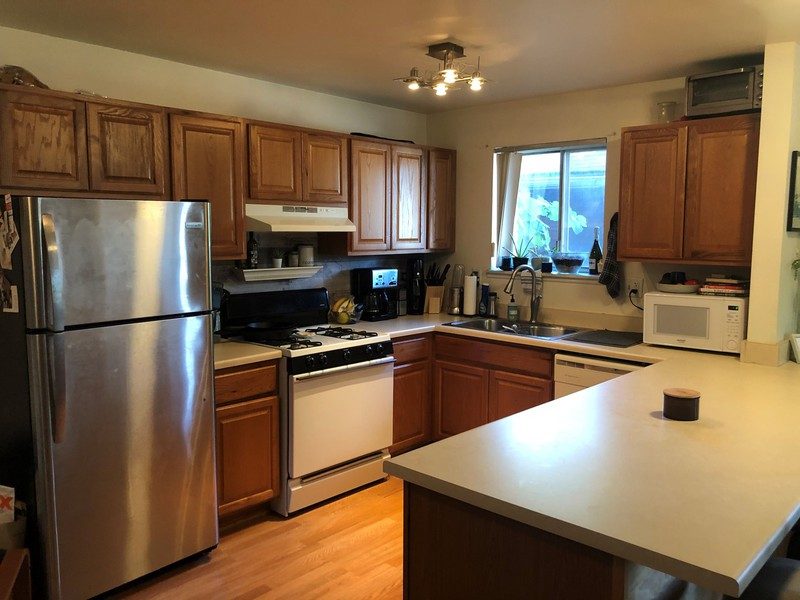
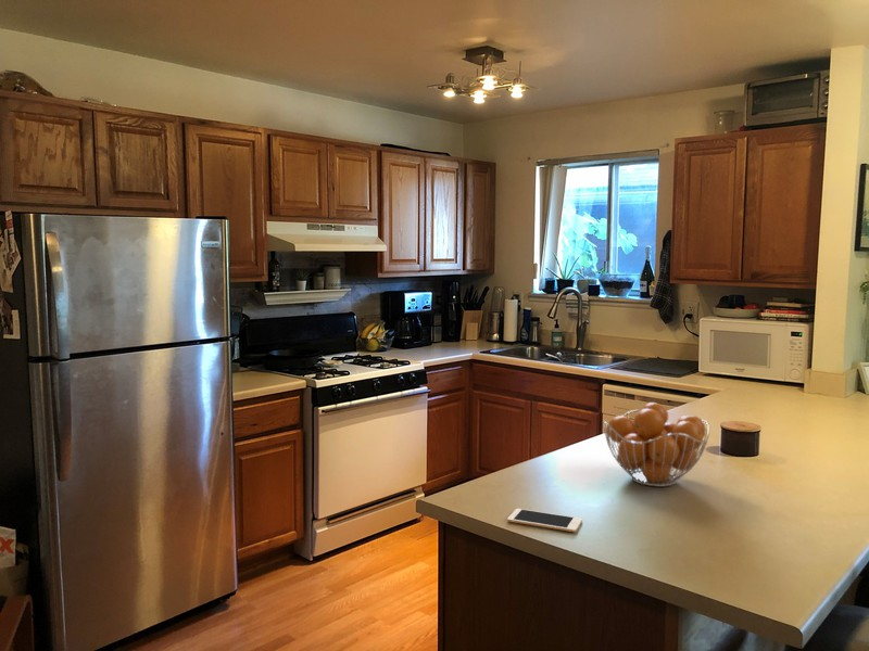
+ cell phone [506,508,583,533]
+ fruit basket [602,401,710,487]
